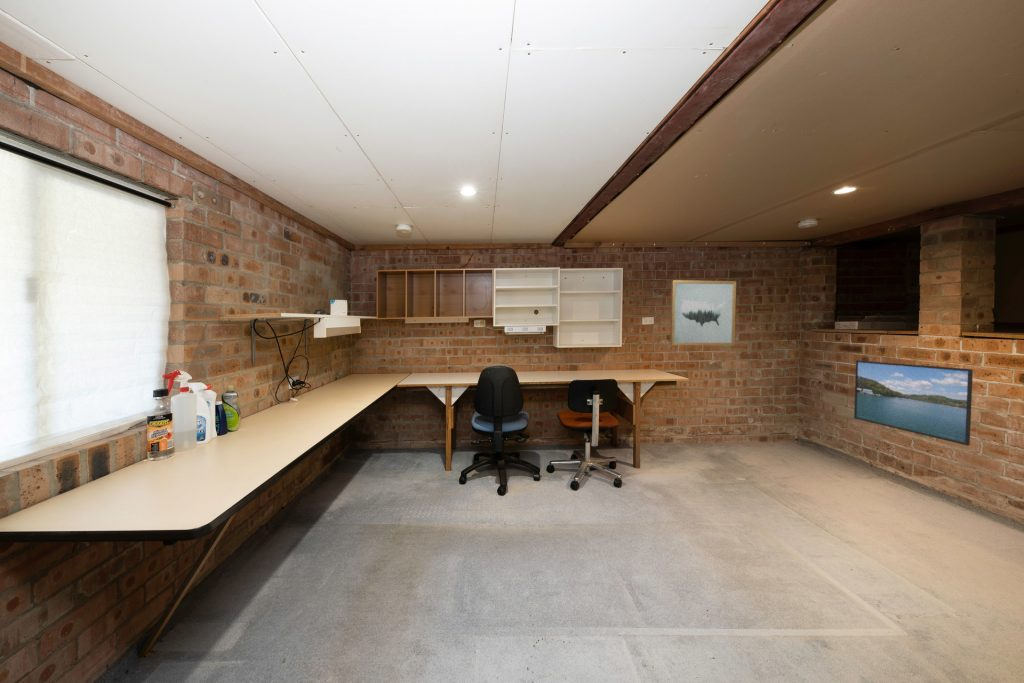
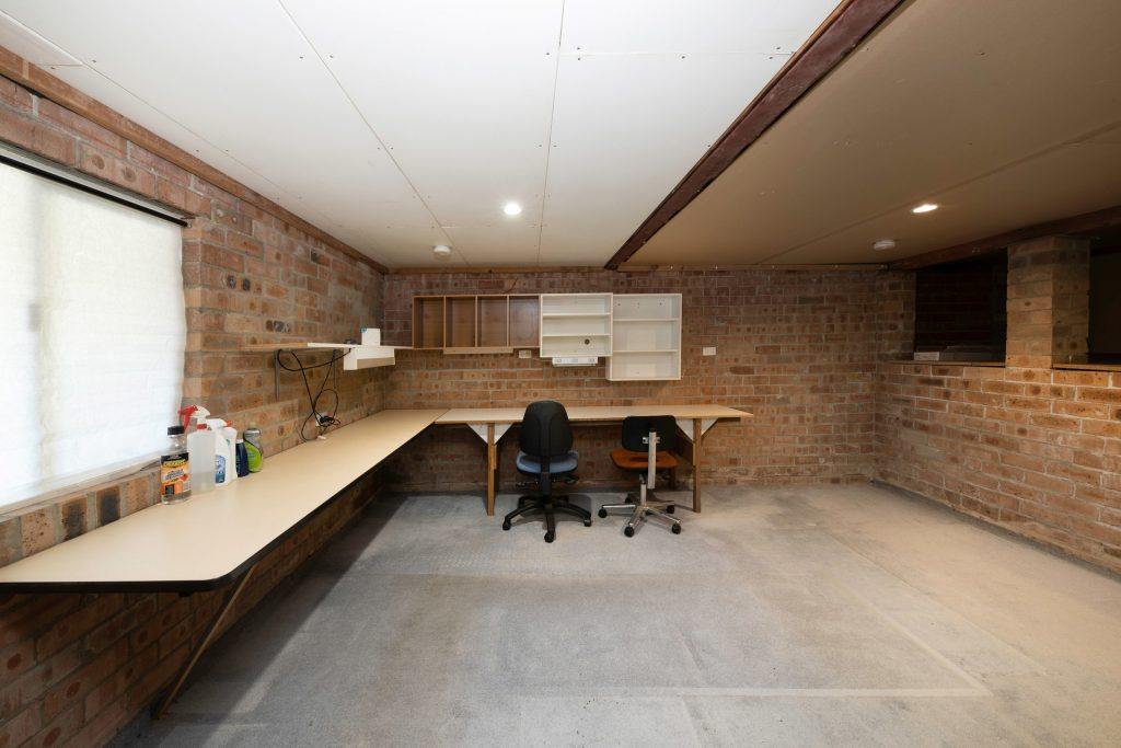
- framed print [853,360,974,447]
- wall art [669,279,737,347]
